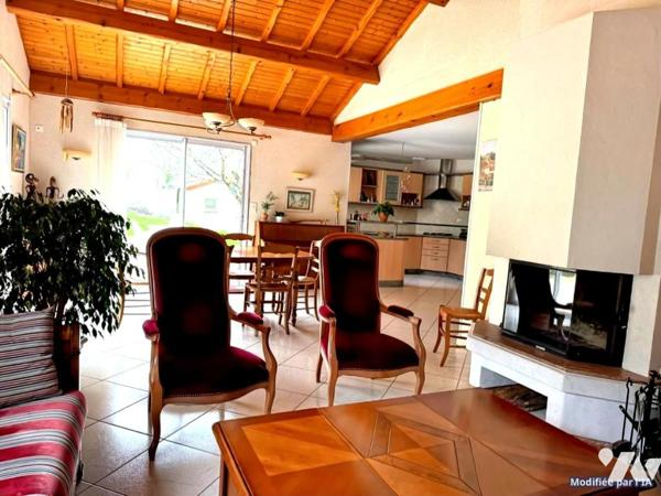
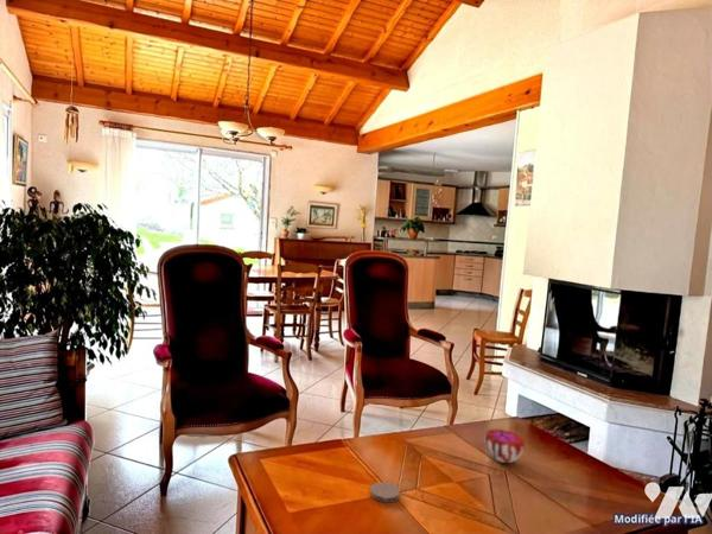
+ coaster [369,481,401,503]
+ decorative bowl [483,428,526,464]
